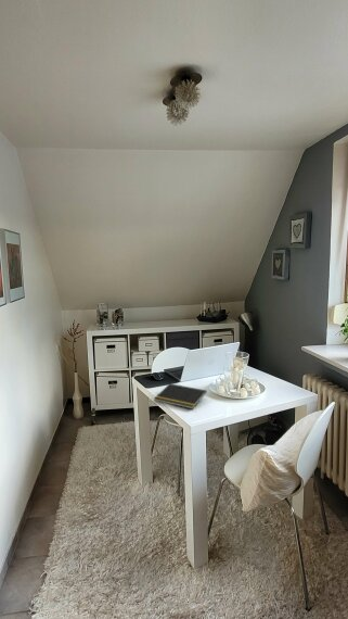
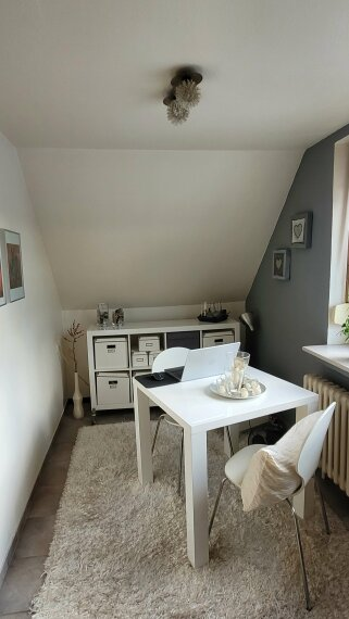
- notepad [153,382,208,410]
